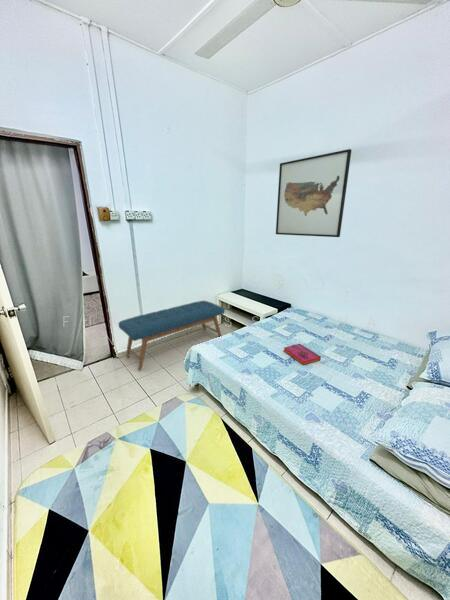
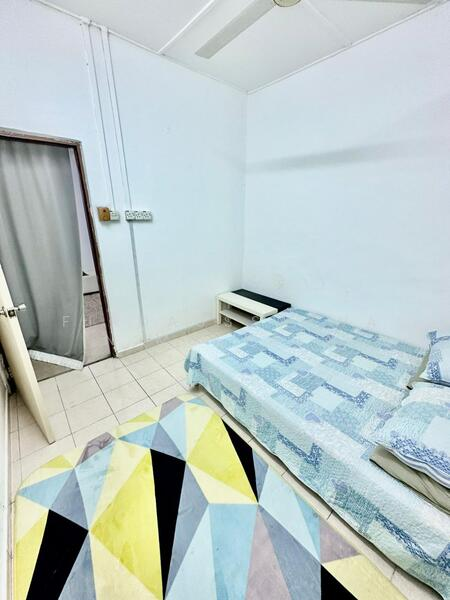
- bench [118,300,226,371]
- hardback book [283,343,322,366]
- wall art [275,148,353,238]
